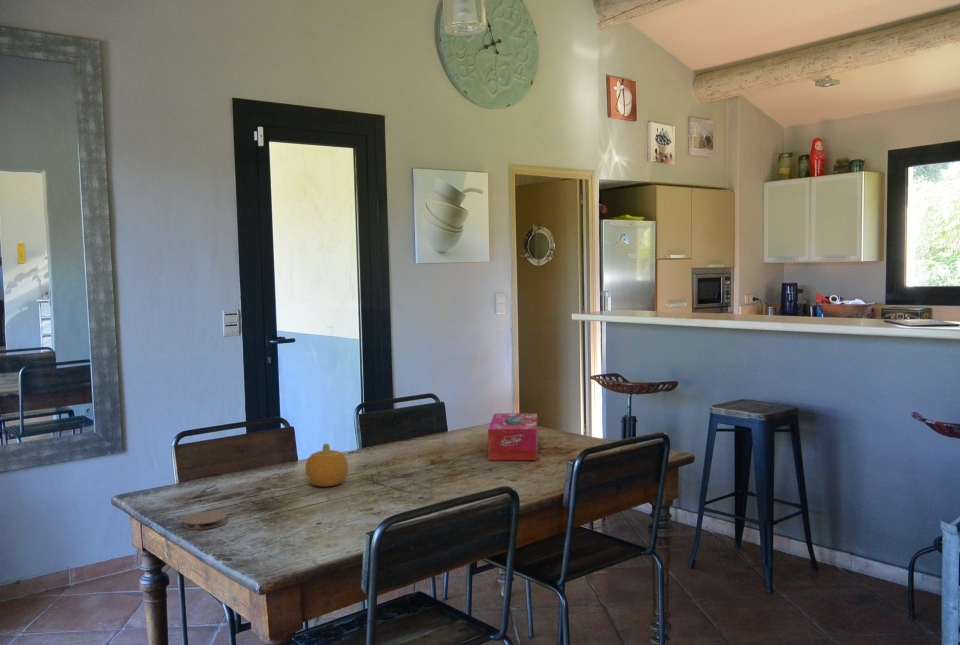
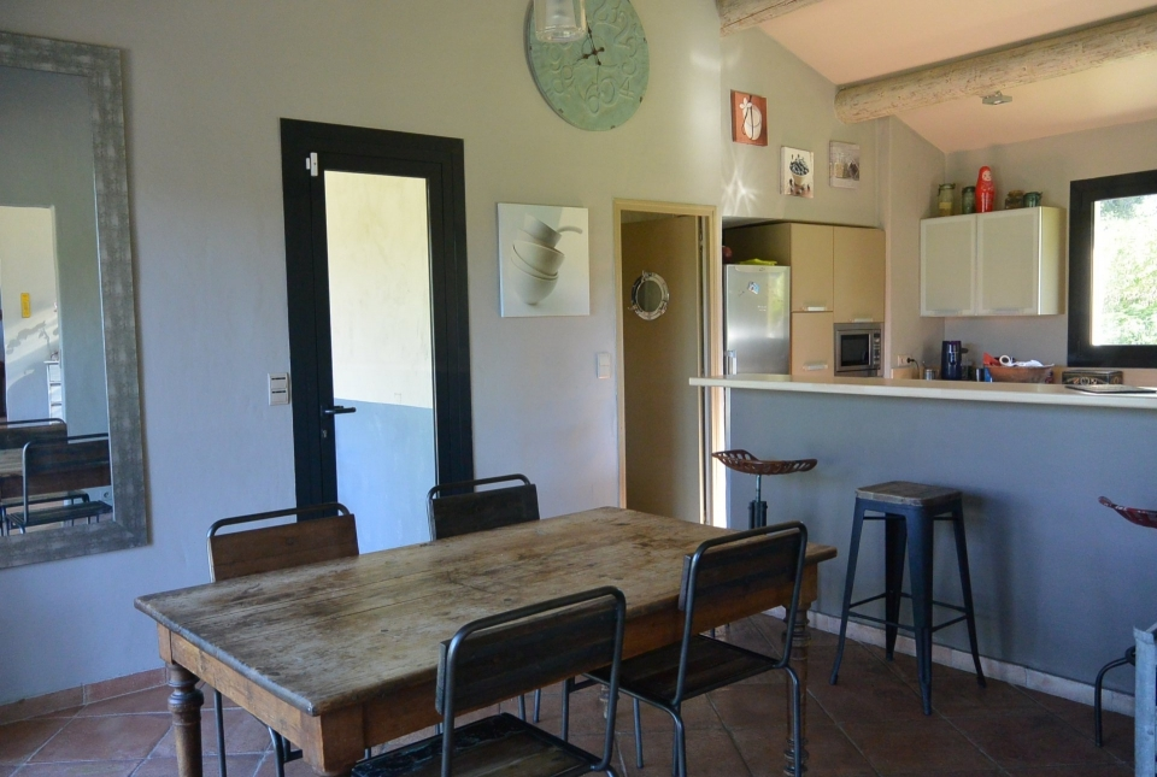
- coaster [182,510,228,531]
- tissue box [487,412,539,461]
- fruit [304,443,349,488]
